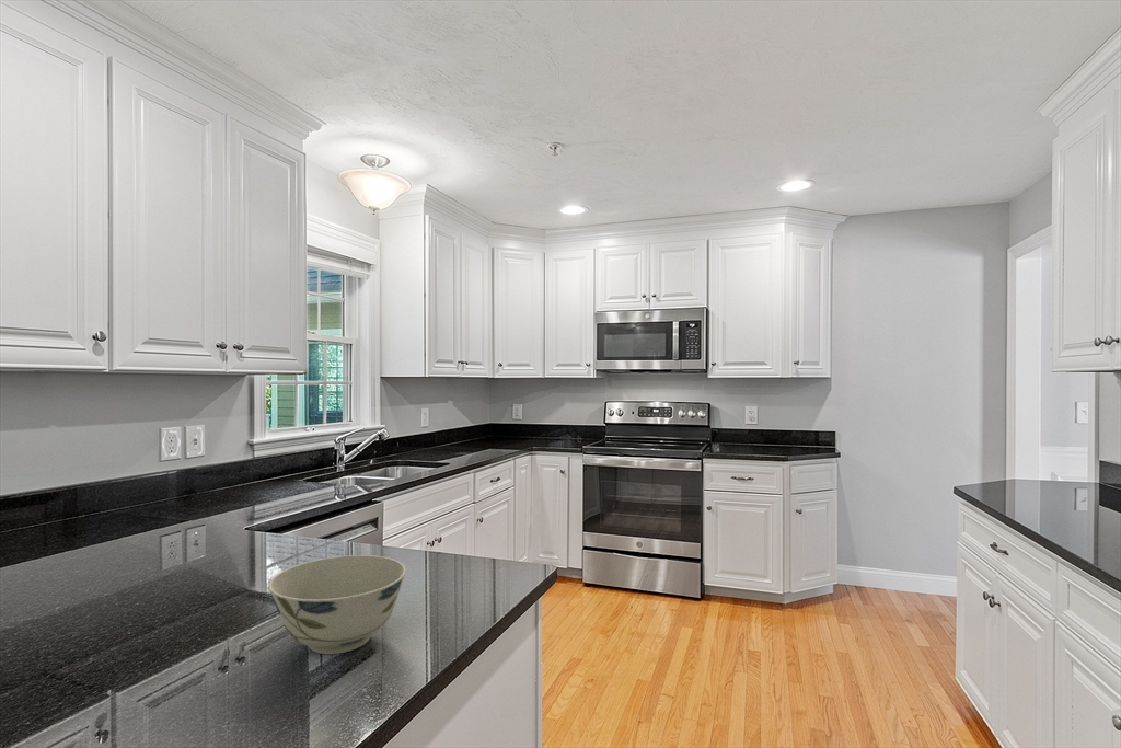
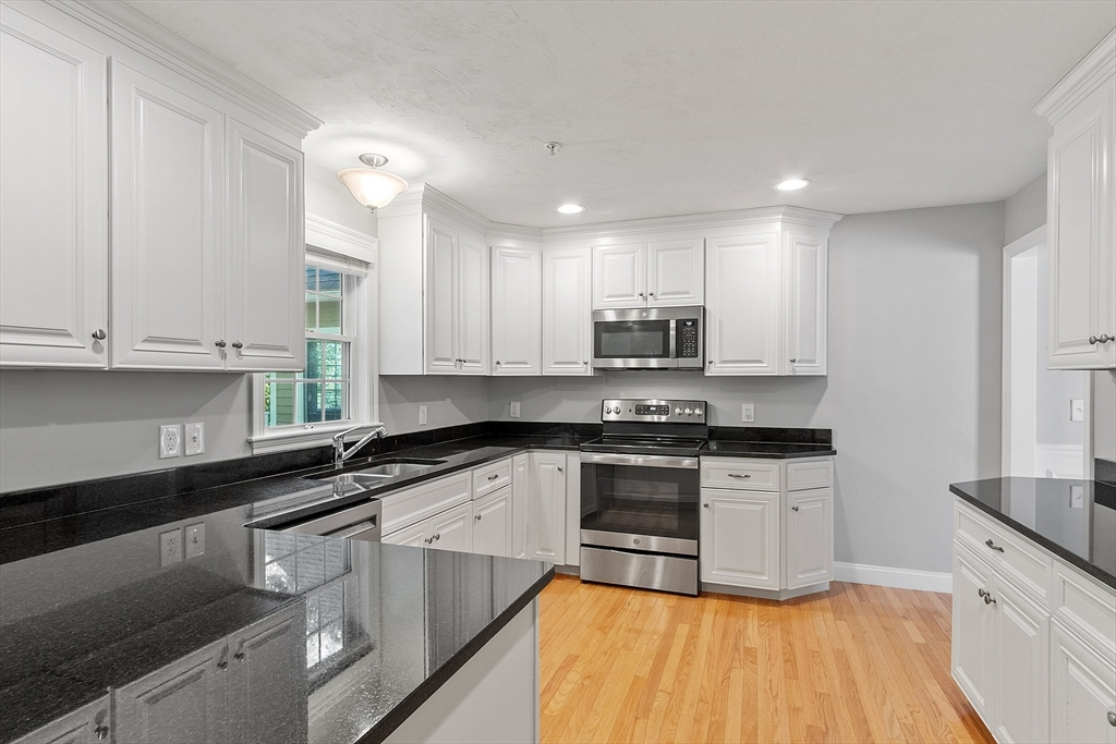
- bowl [267,554,407,655]
